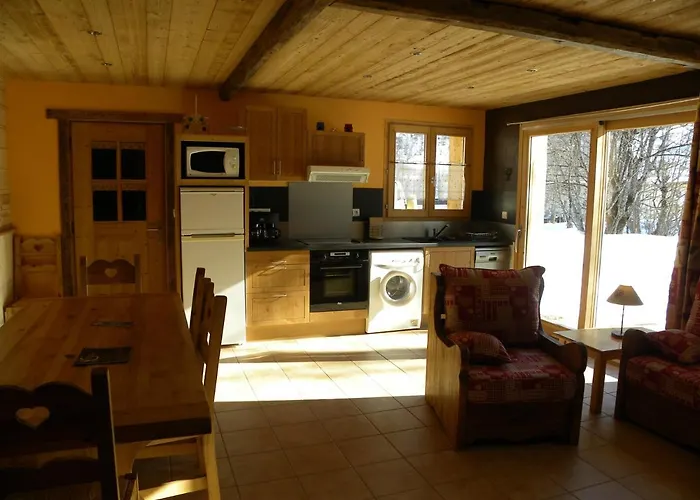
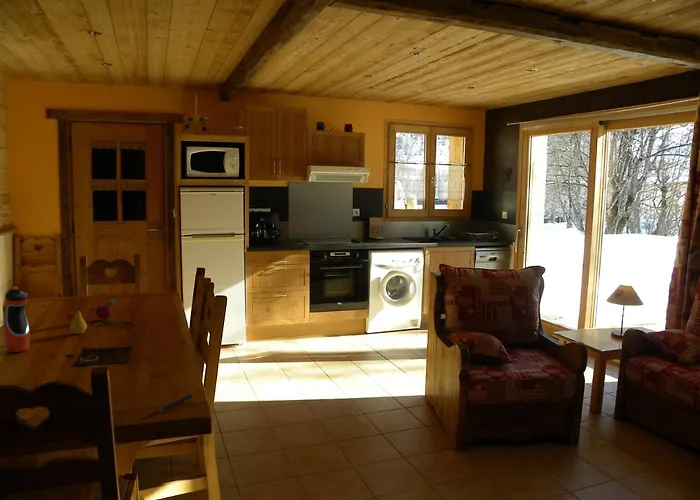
+ water bottle [3,285,31,353]
+ pen [157,393,194,413]
+ fruit [69,306,88,335]
+ fruit [95,298,118,321]
